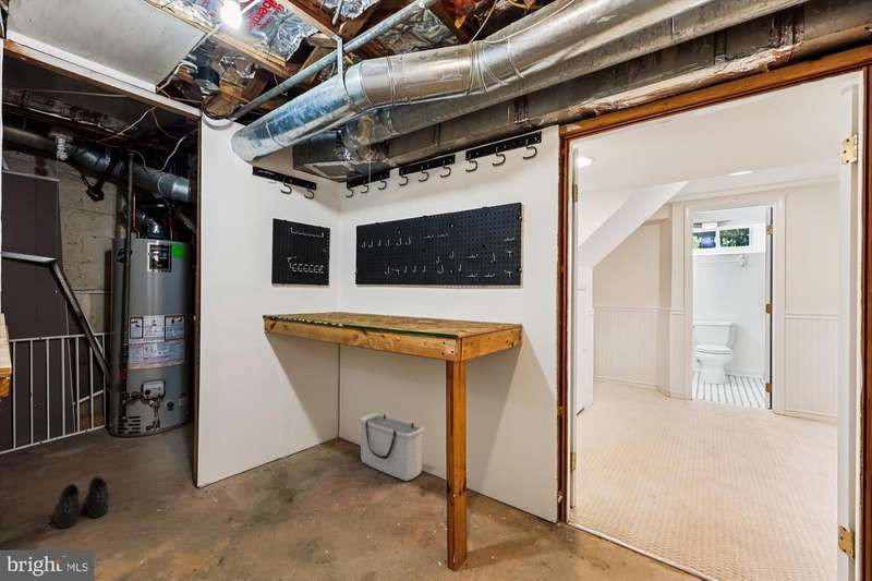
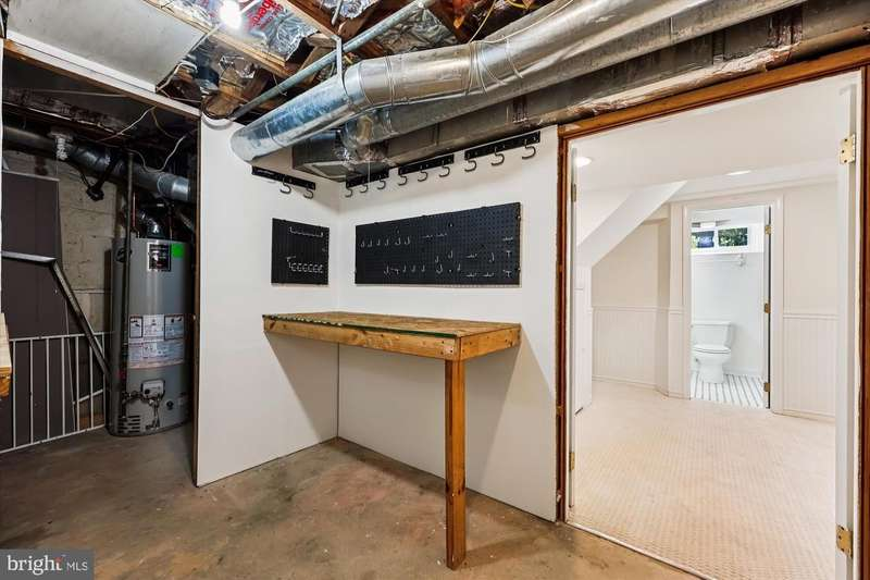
- storage bin [358,412,425,482]
- boots [52,476,110,530]
